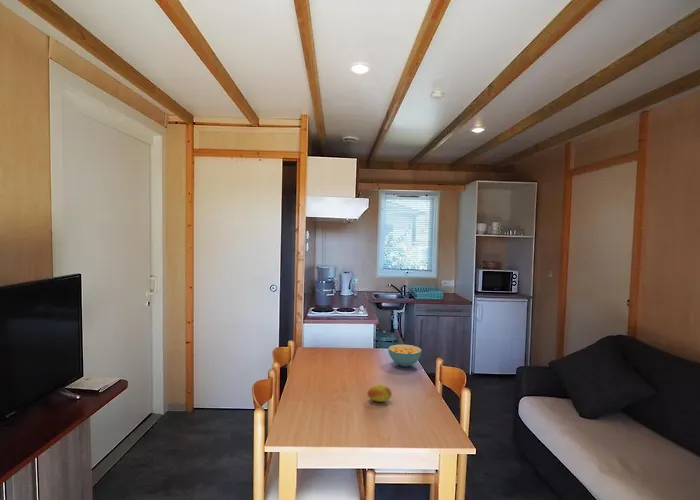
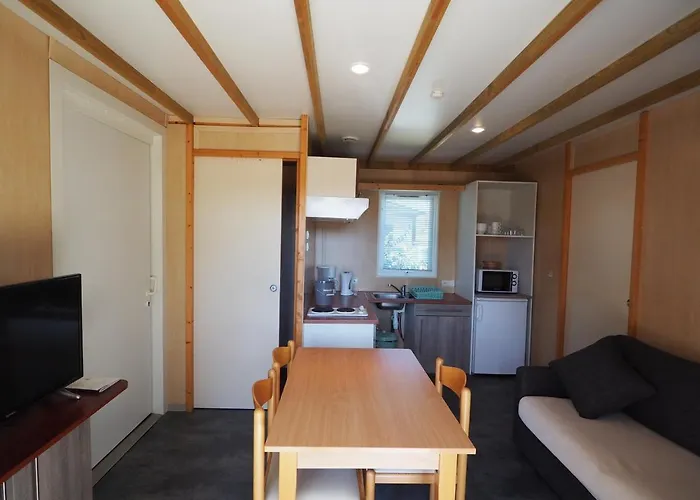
- fruit [367,384,393,403]
- cereal bowl [387,343,423,368]
